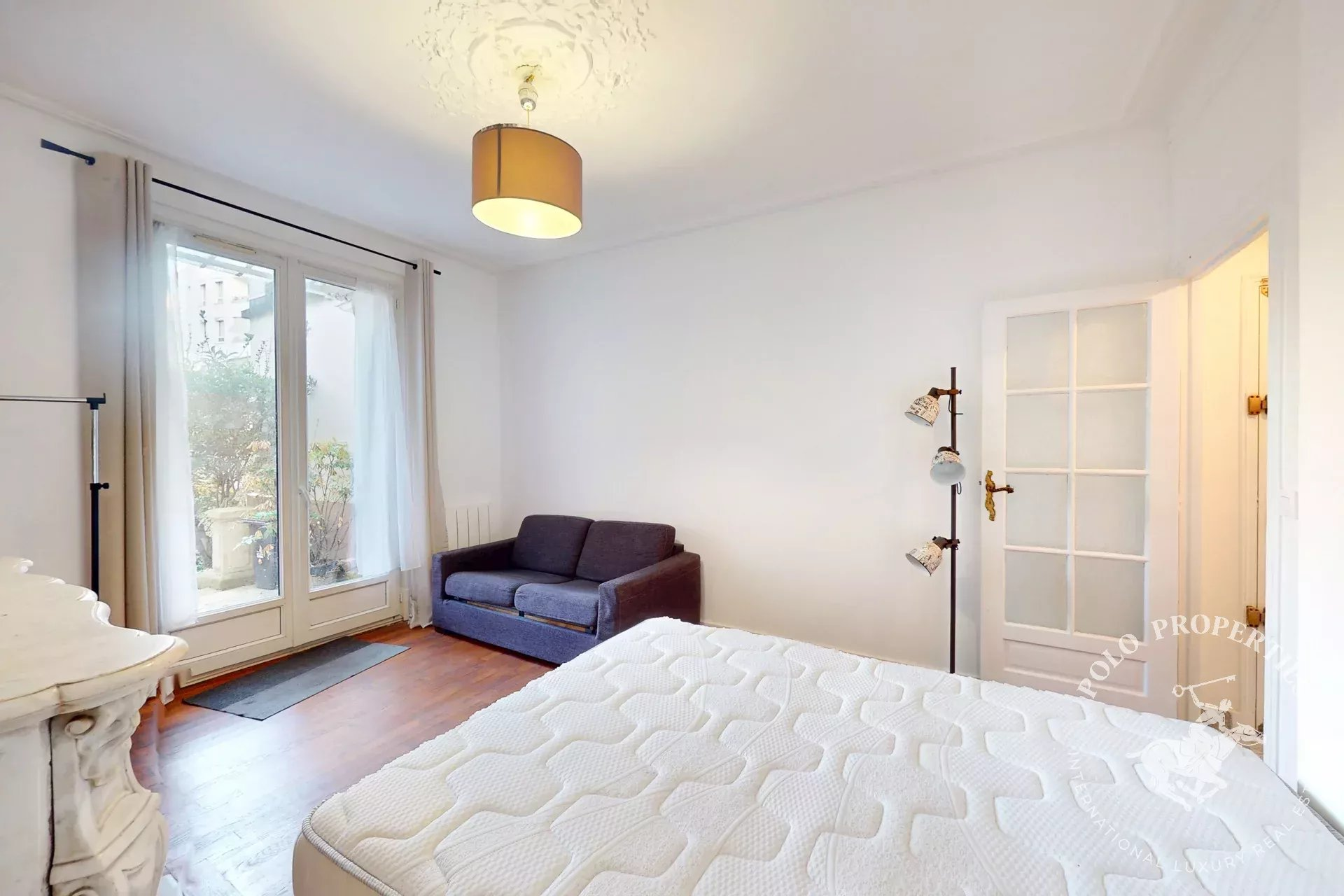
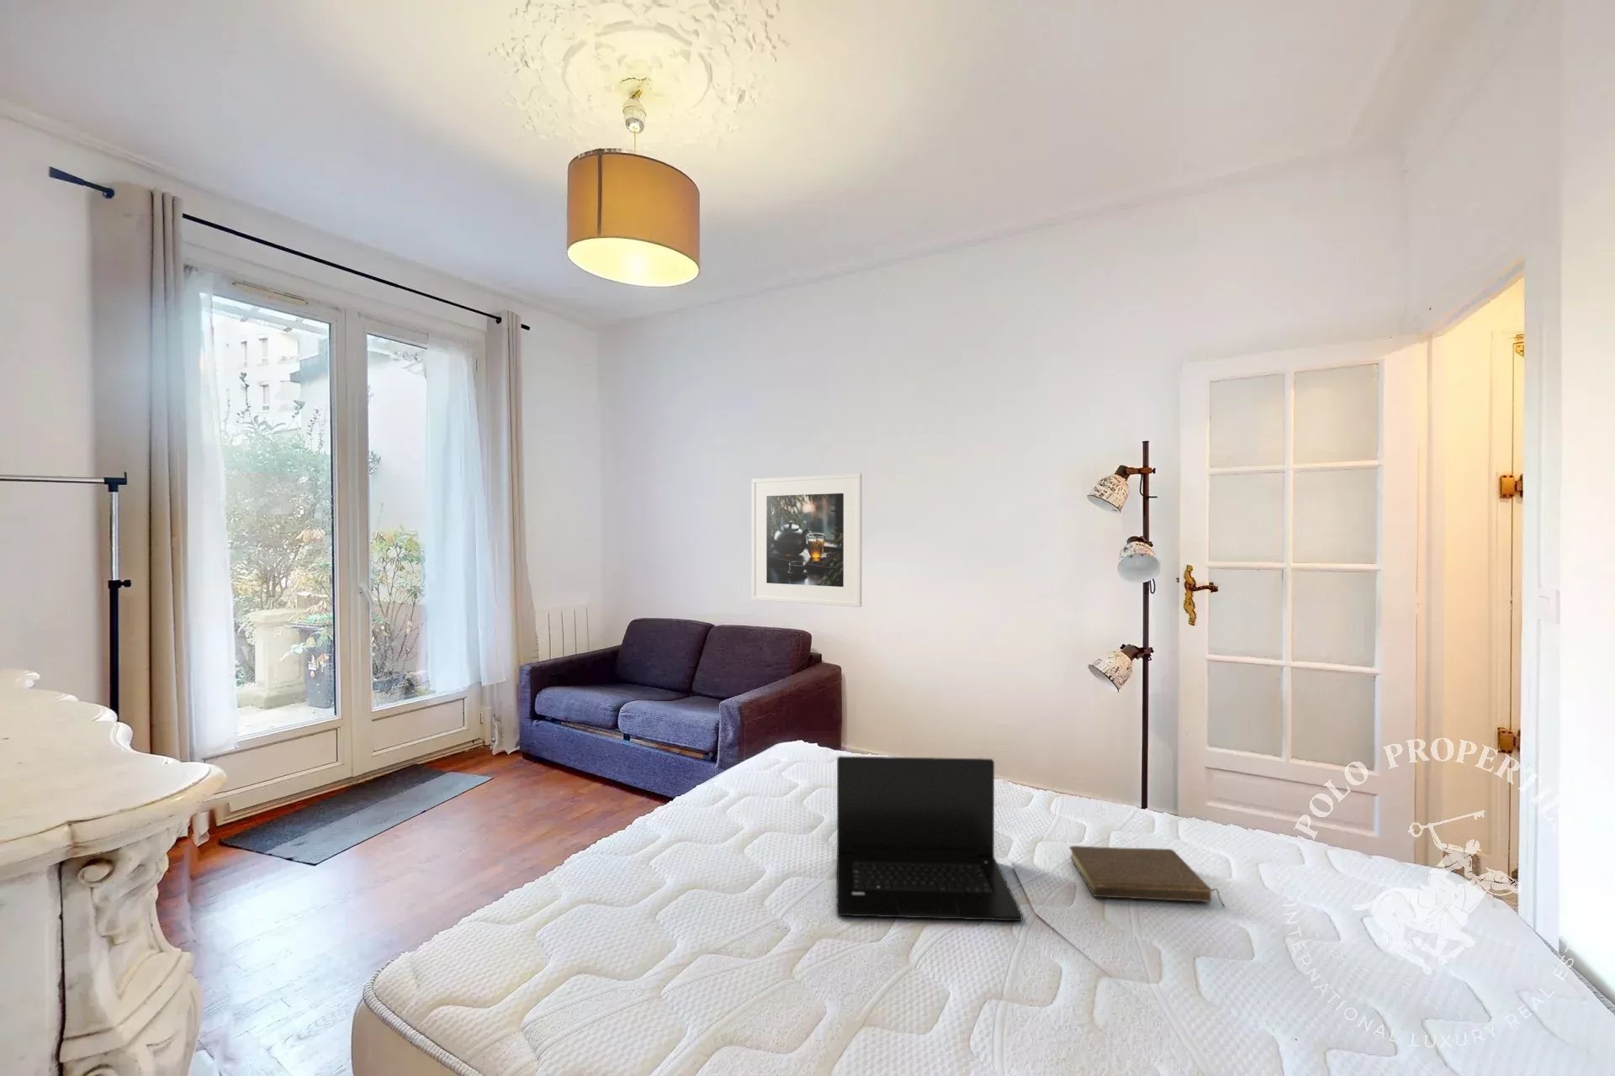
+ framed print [751,472,863,608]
+ laptop [836,755,1024,921]
+ book [1068,844,1226,908]
